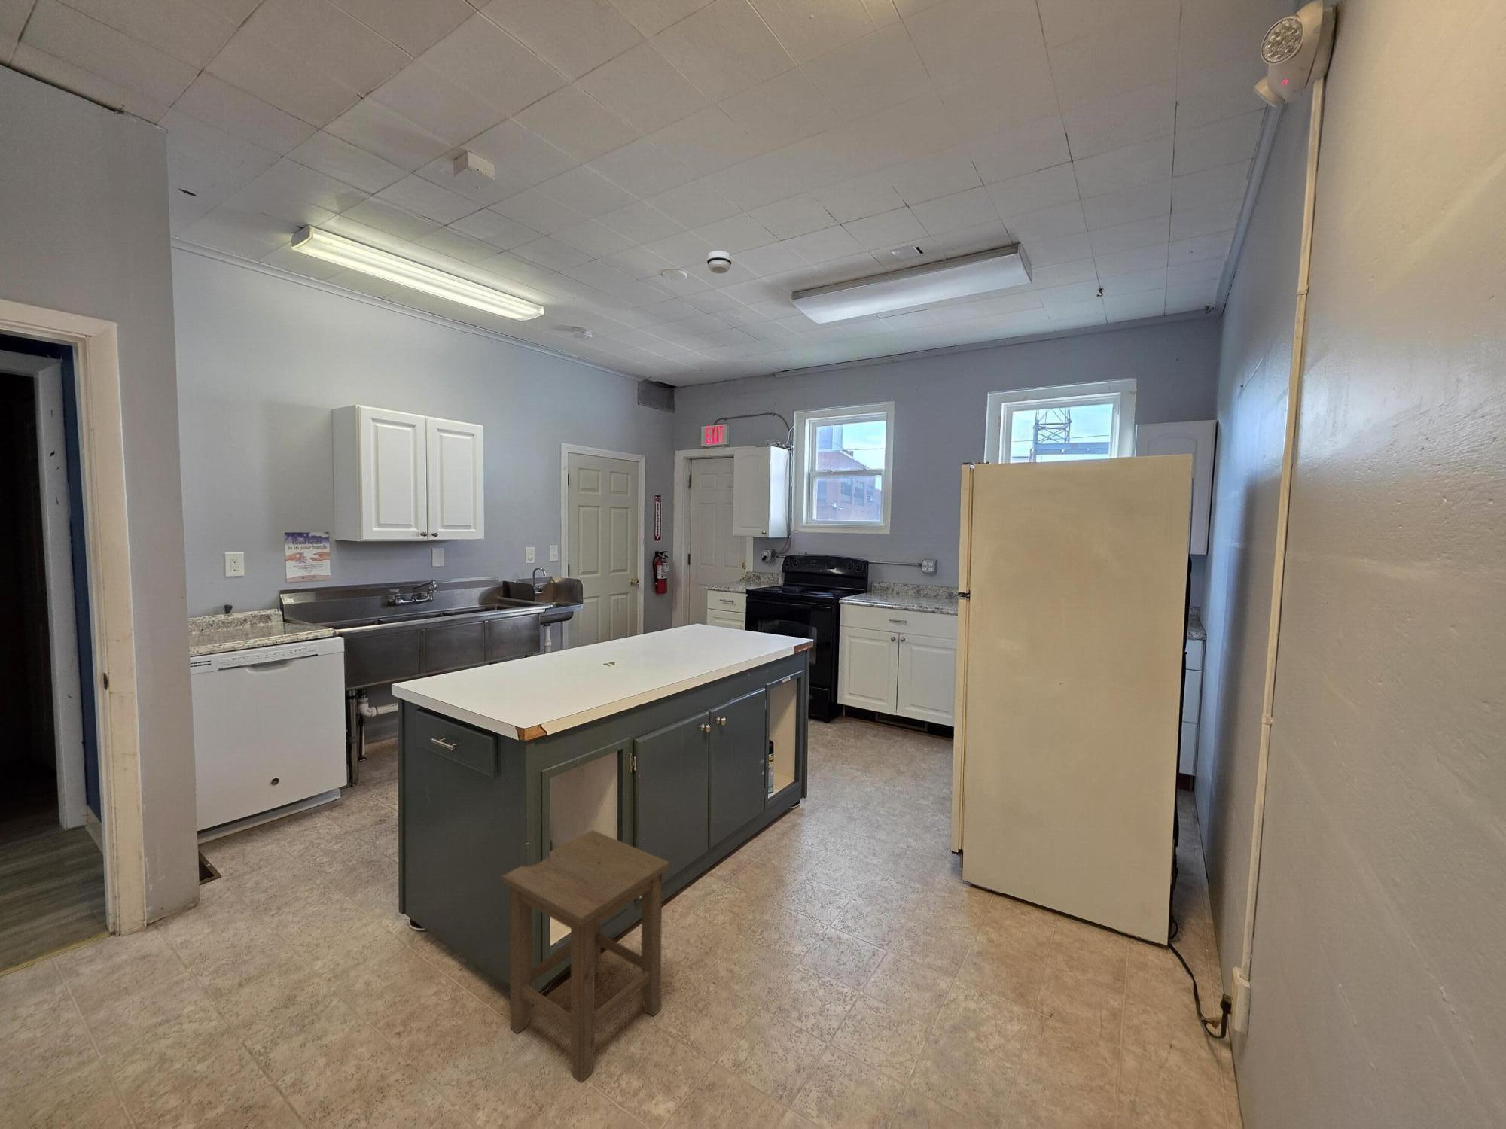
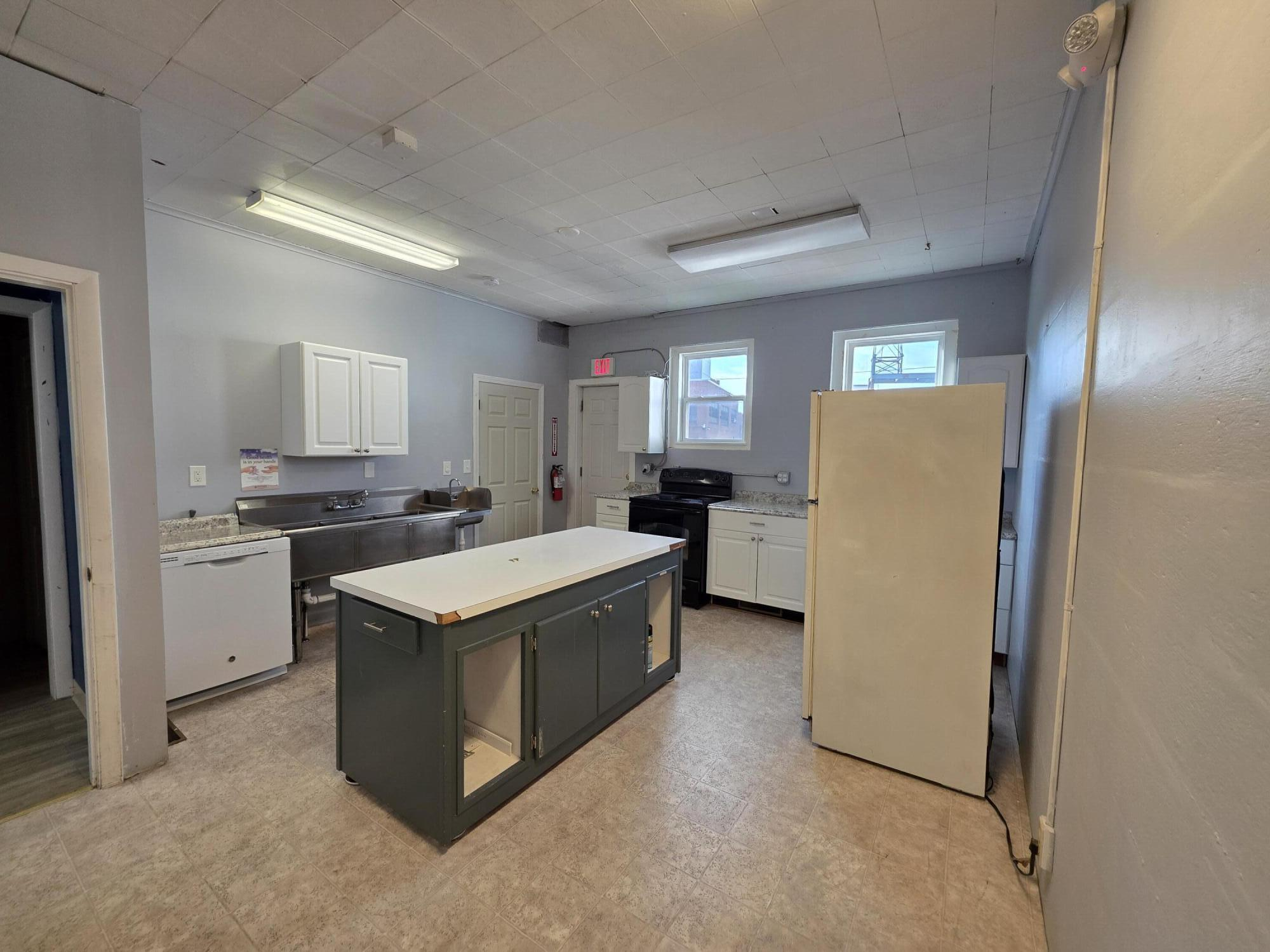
- stool [502,829,670,1083]
- smoke detector [707,250,733,275]
